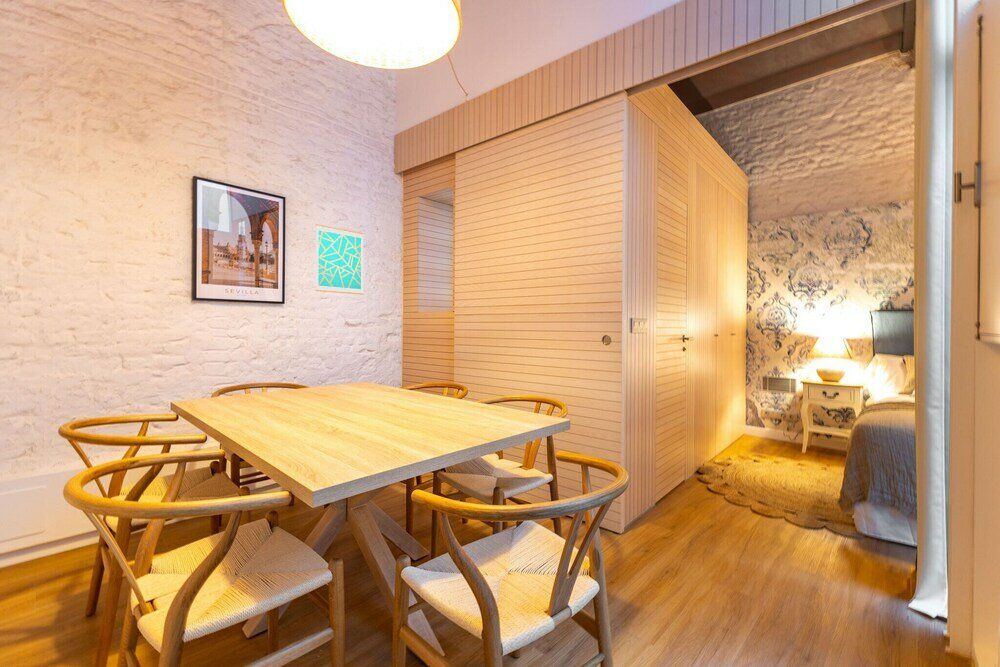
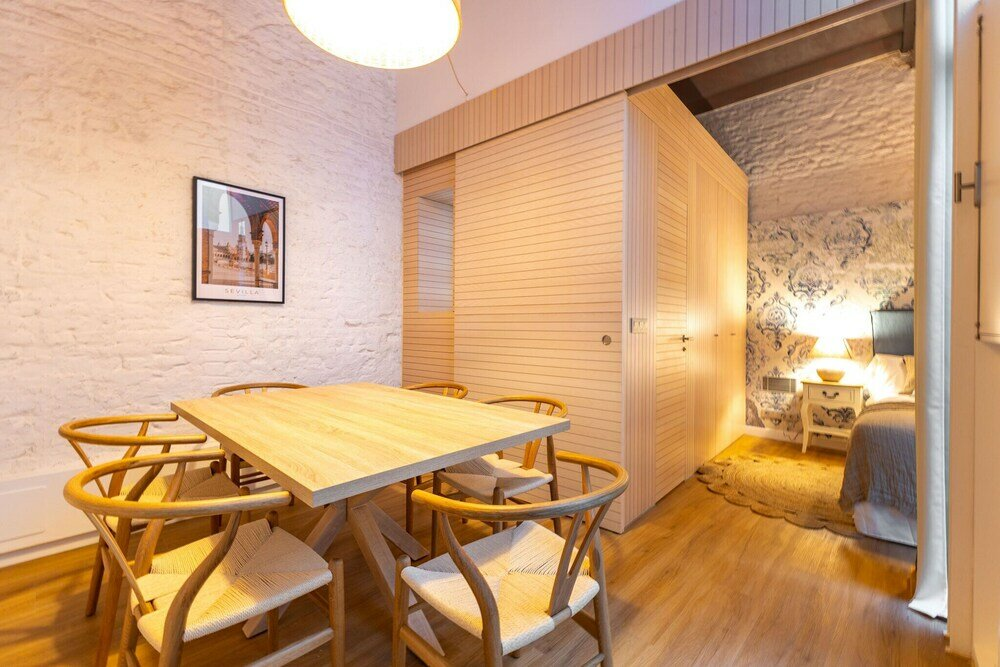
- wall art [315,223,365,296]
